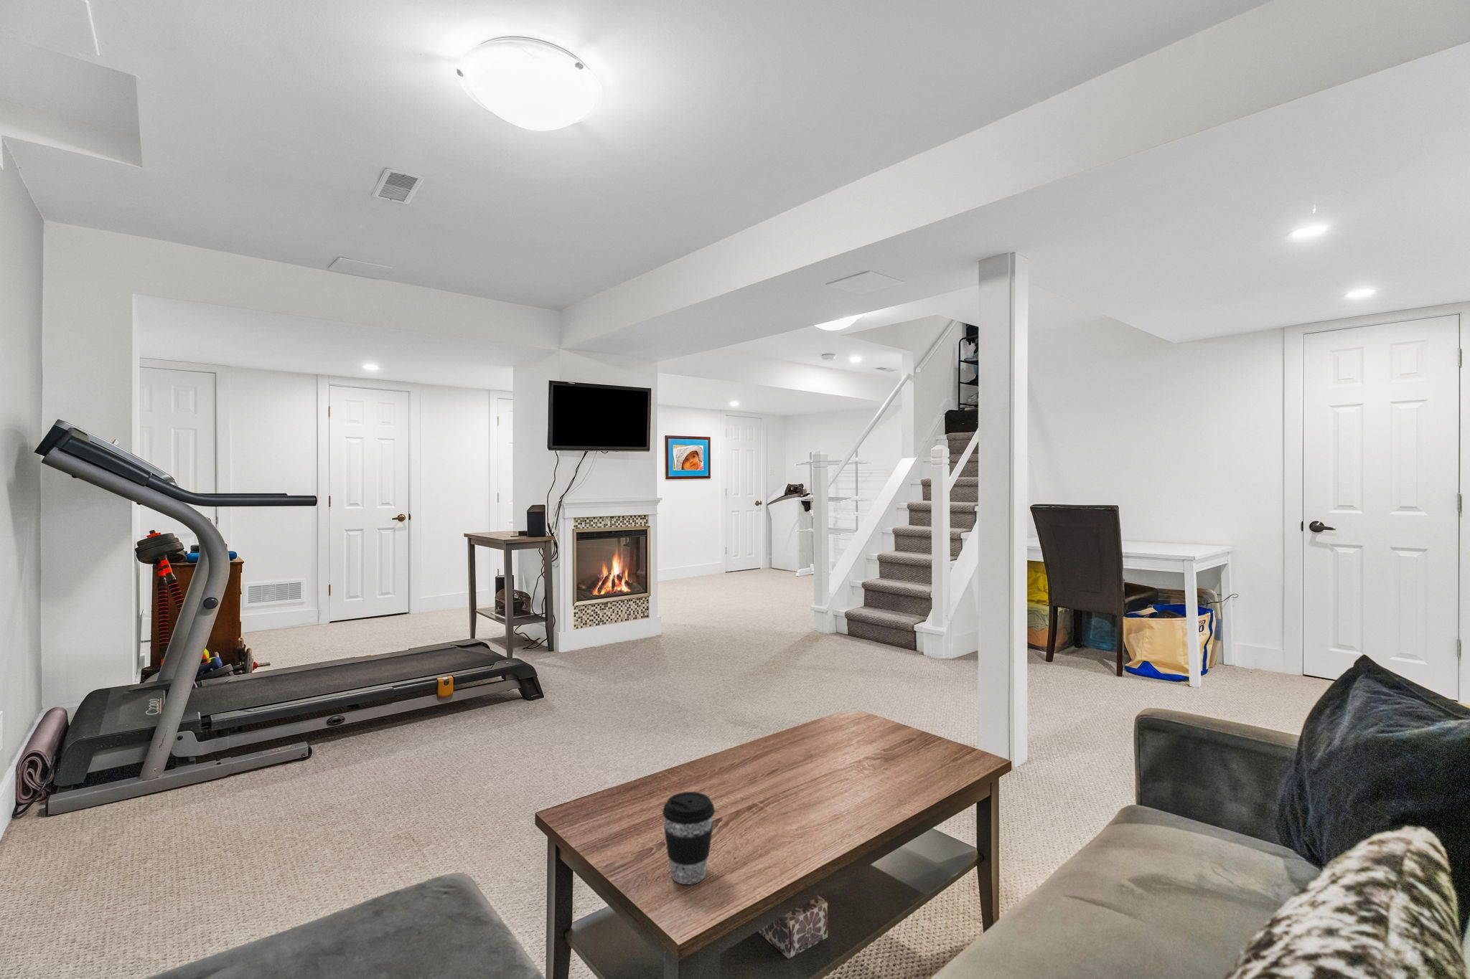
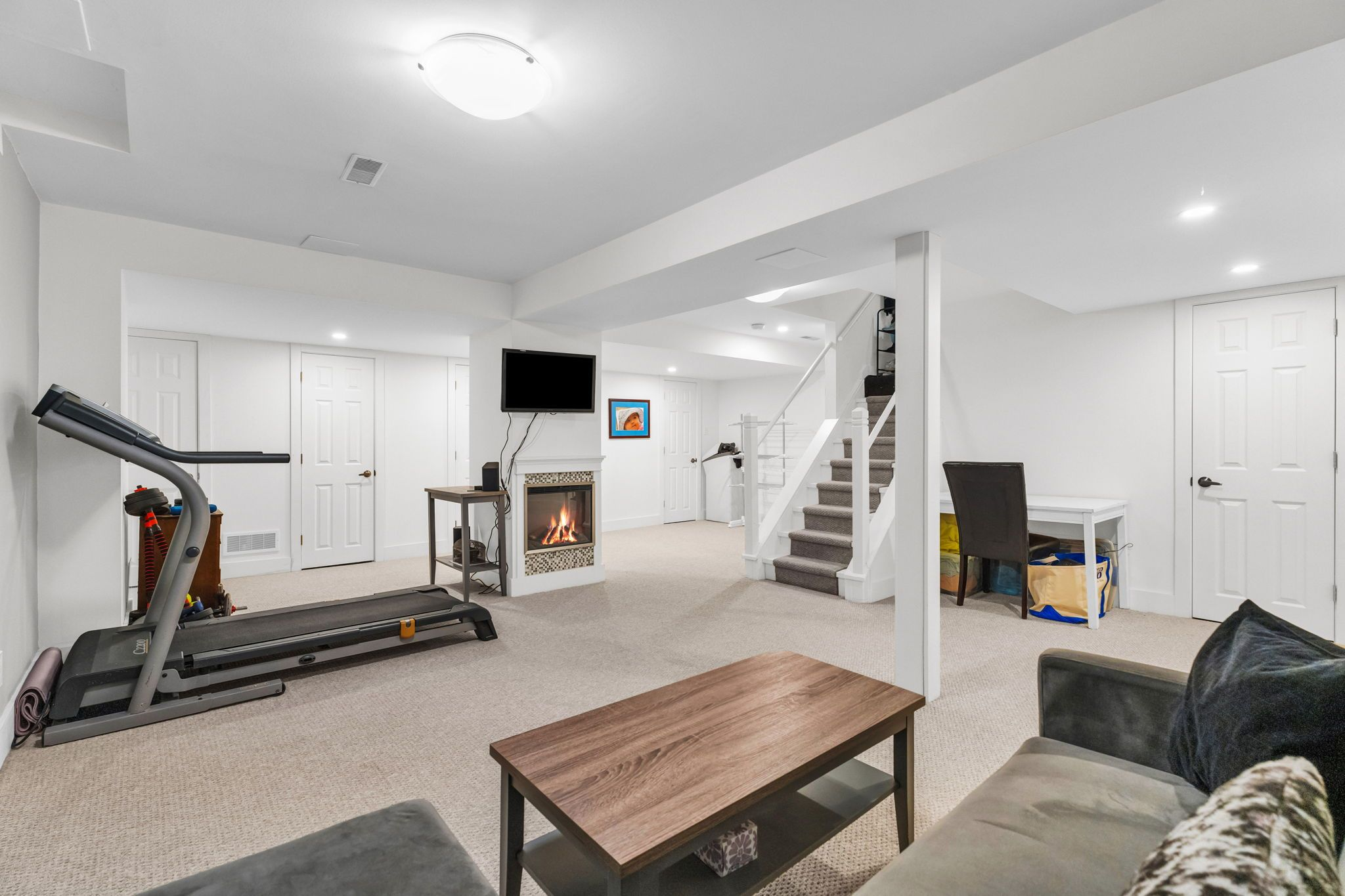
- coffee cup [662,791,716,885]
